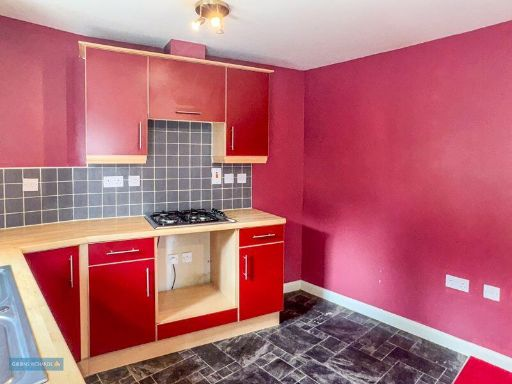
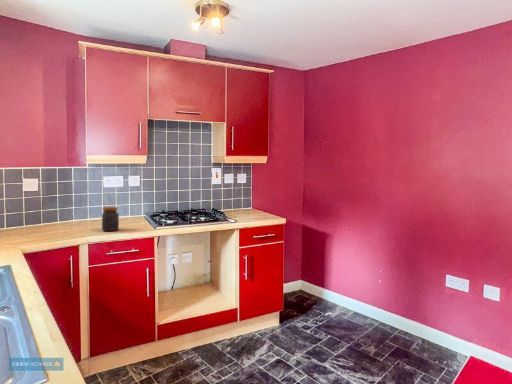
+ jar [101,206,120,232]
